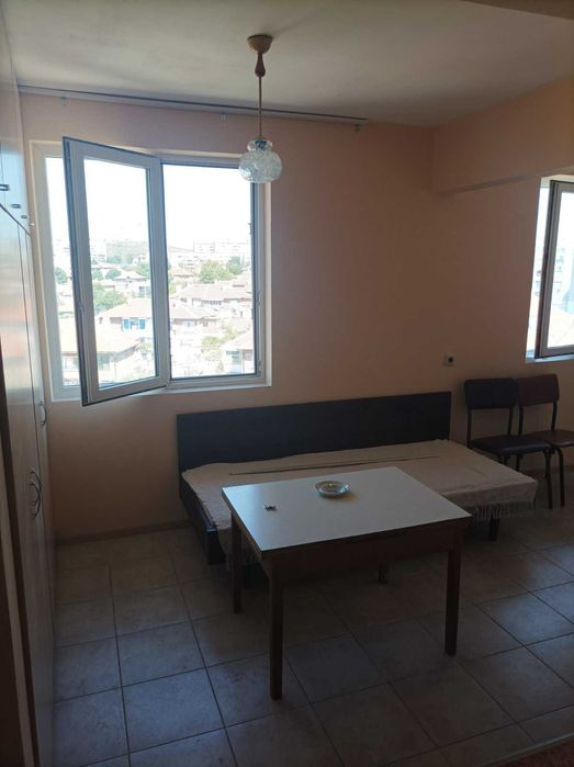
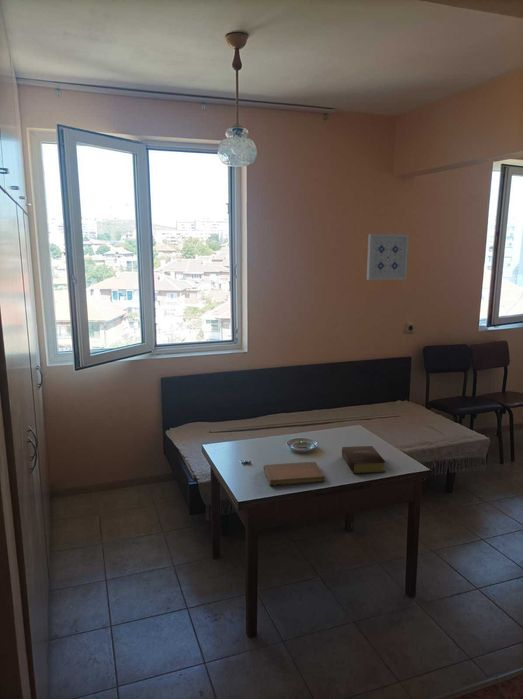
+ notebook [263,461,326,486]
+ bible [341,445,387,475]
+ wall art [366,233,410,281]
